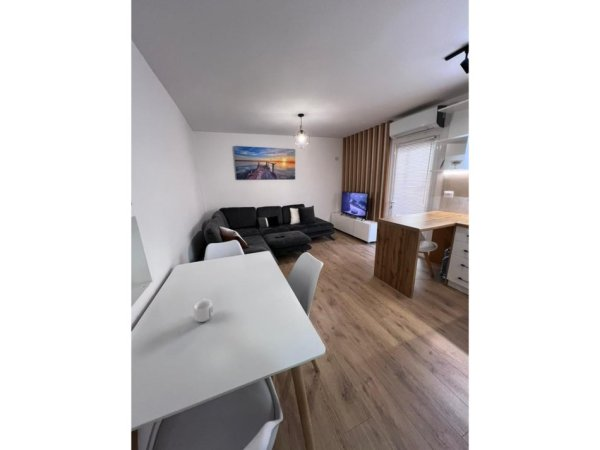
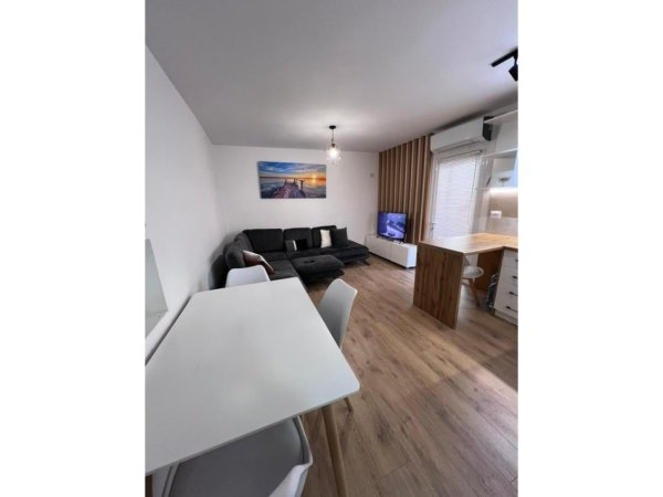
- mug [192,298,214,323]
